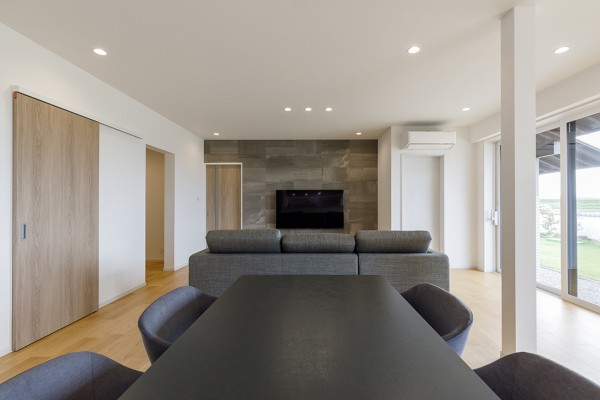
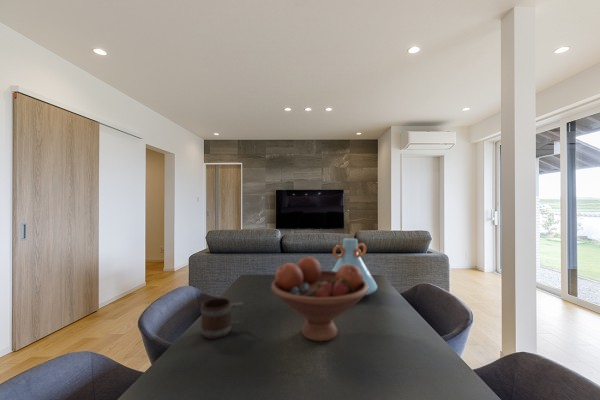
+ mug [200,297,244,340]
+ fruit bowl [270,256,369,342]
+ vase [331,237,378,296]
